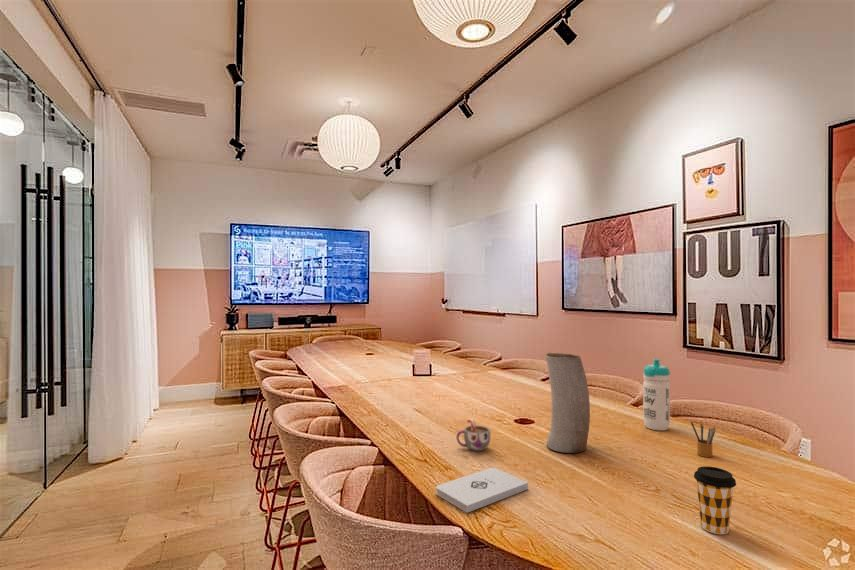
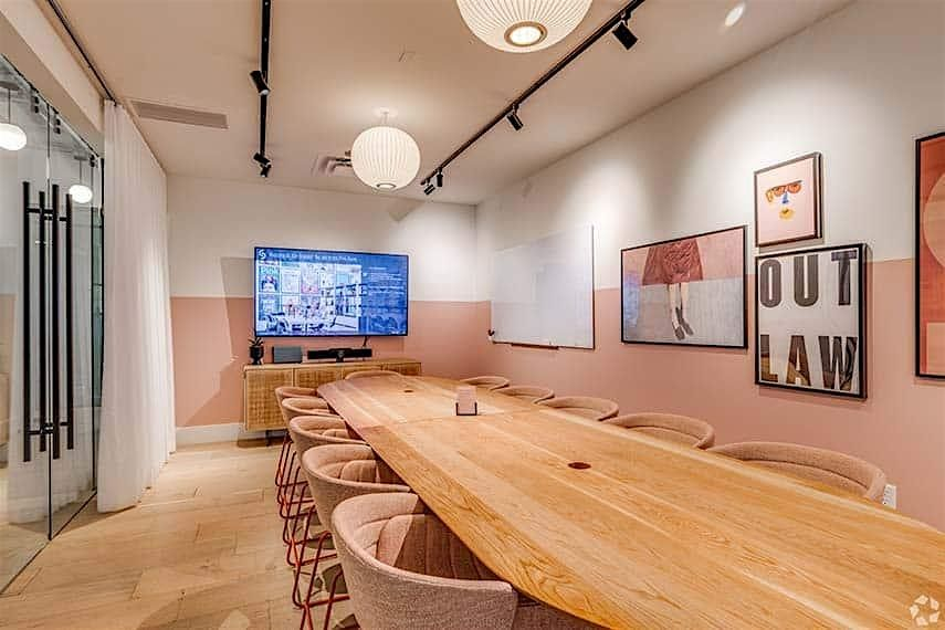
- mug [456,418,491,452]
- coffee cup [693,465,737,535]
- water bottle [642,358,671,431]
- vase [544,352,591,454]
- pencil box [690,420,717,458]
- notepad [435,467,529,514]
